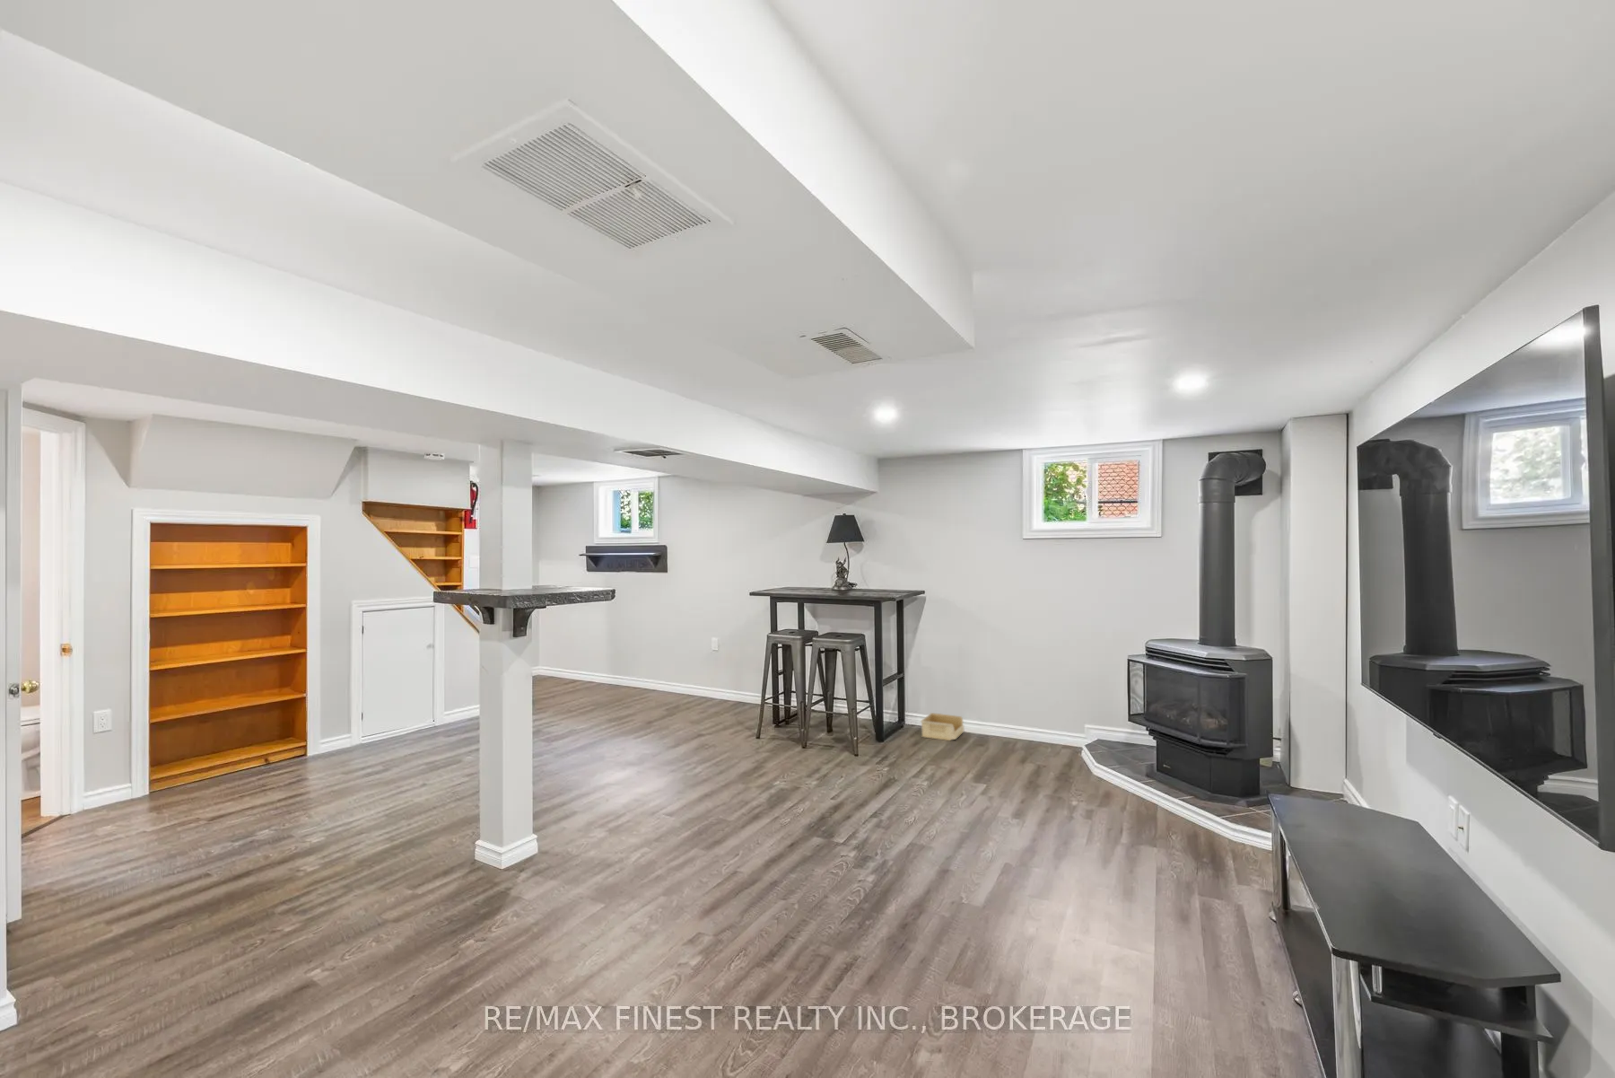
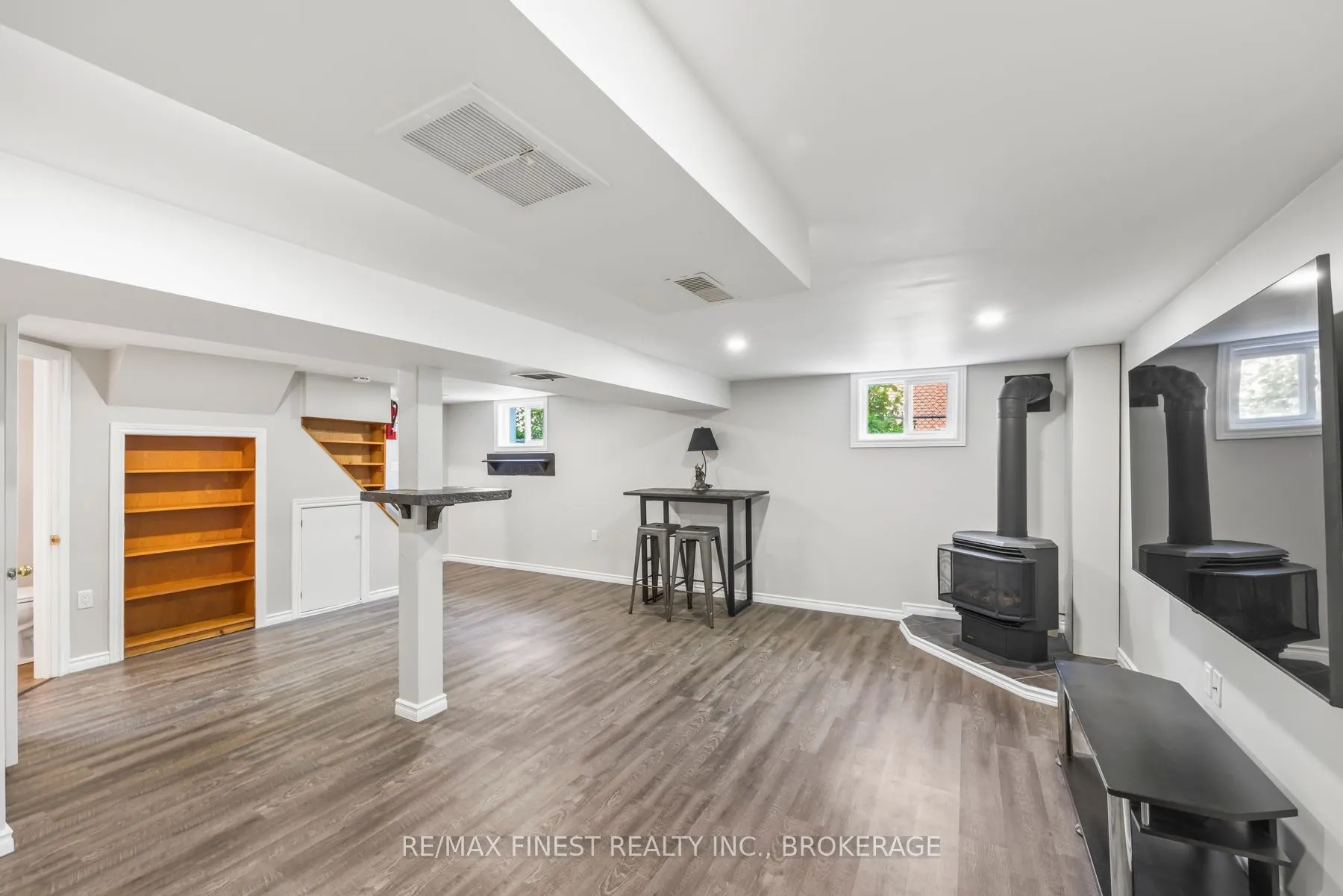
- storage bin [920,712,964,741]
